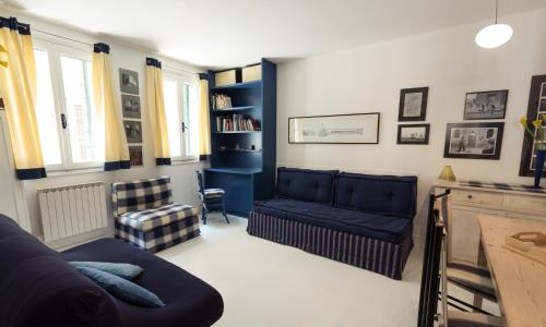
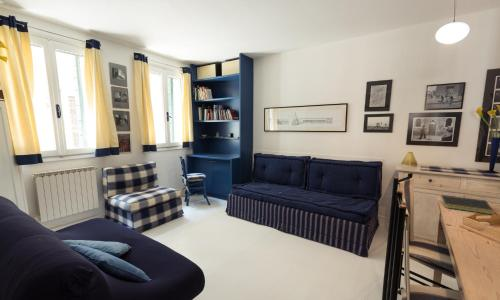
+ notepad [439,194,496,215]
